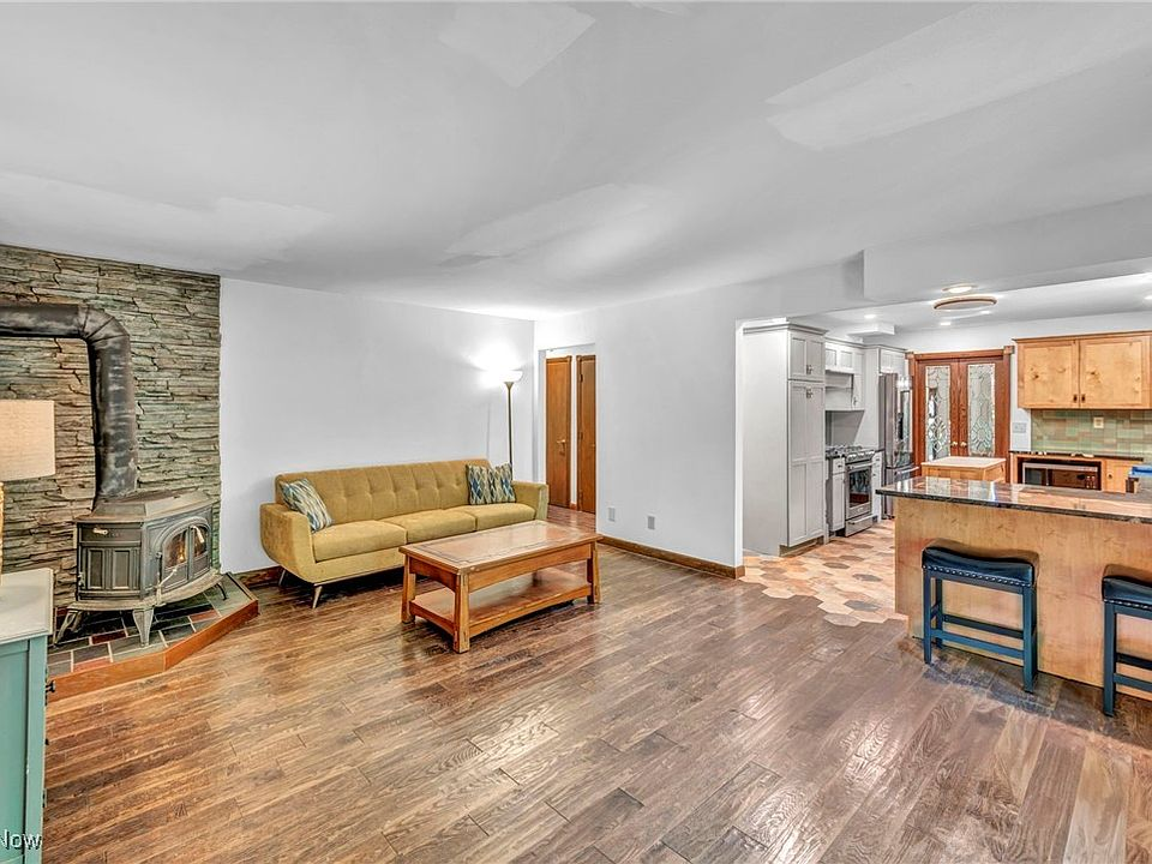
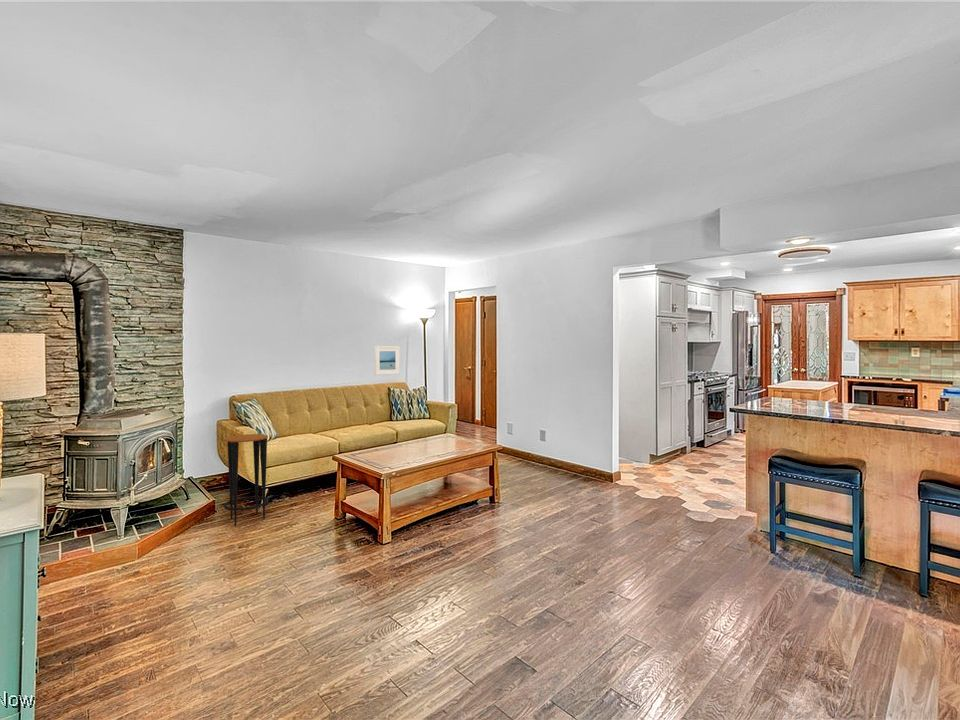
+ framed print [373,345,401,376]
+ side table [222,433,269,526]
